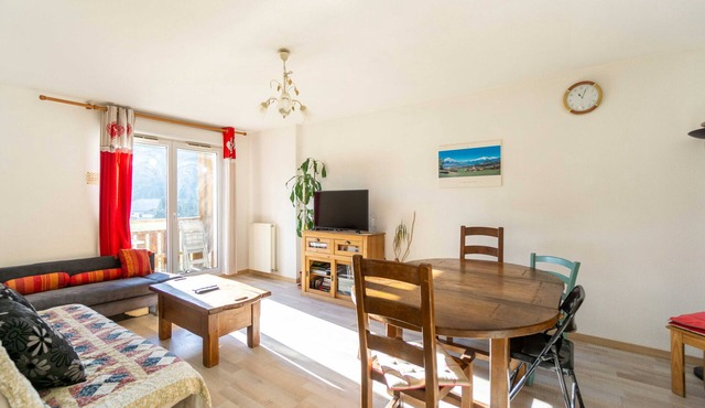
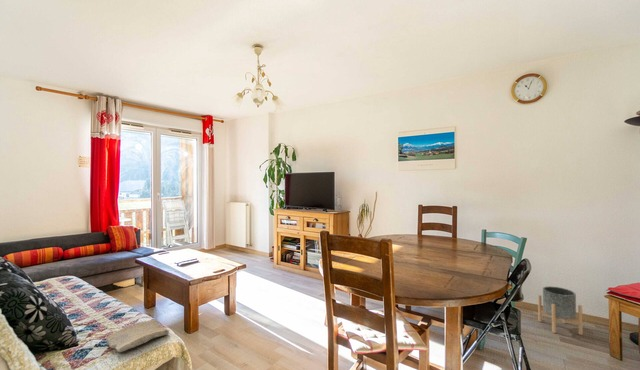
+ tablet [105,318,170,353]
+ planter [537,285,584,336]
